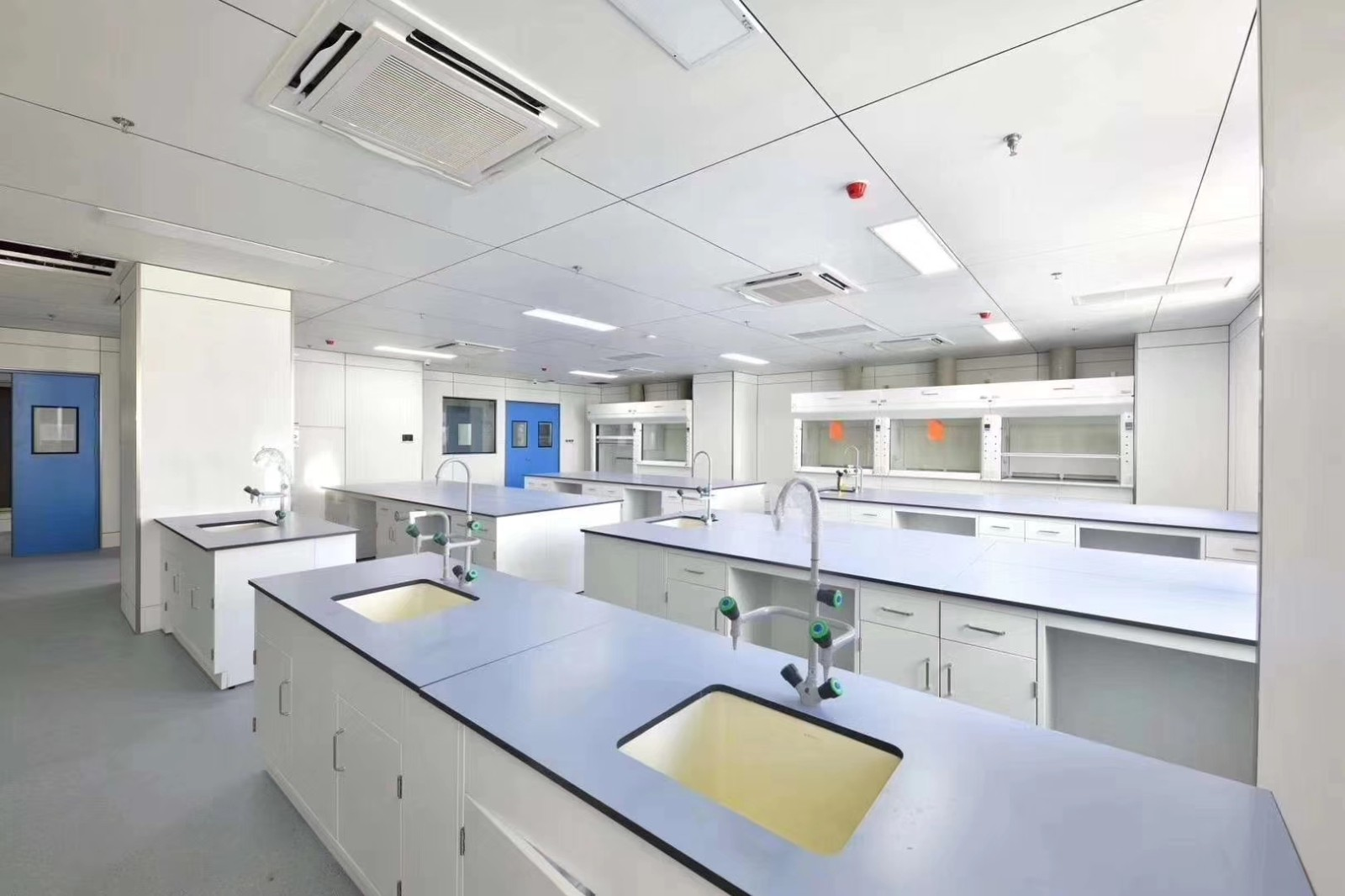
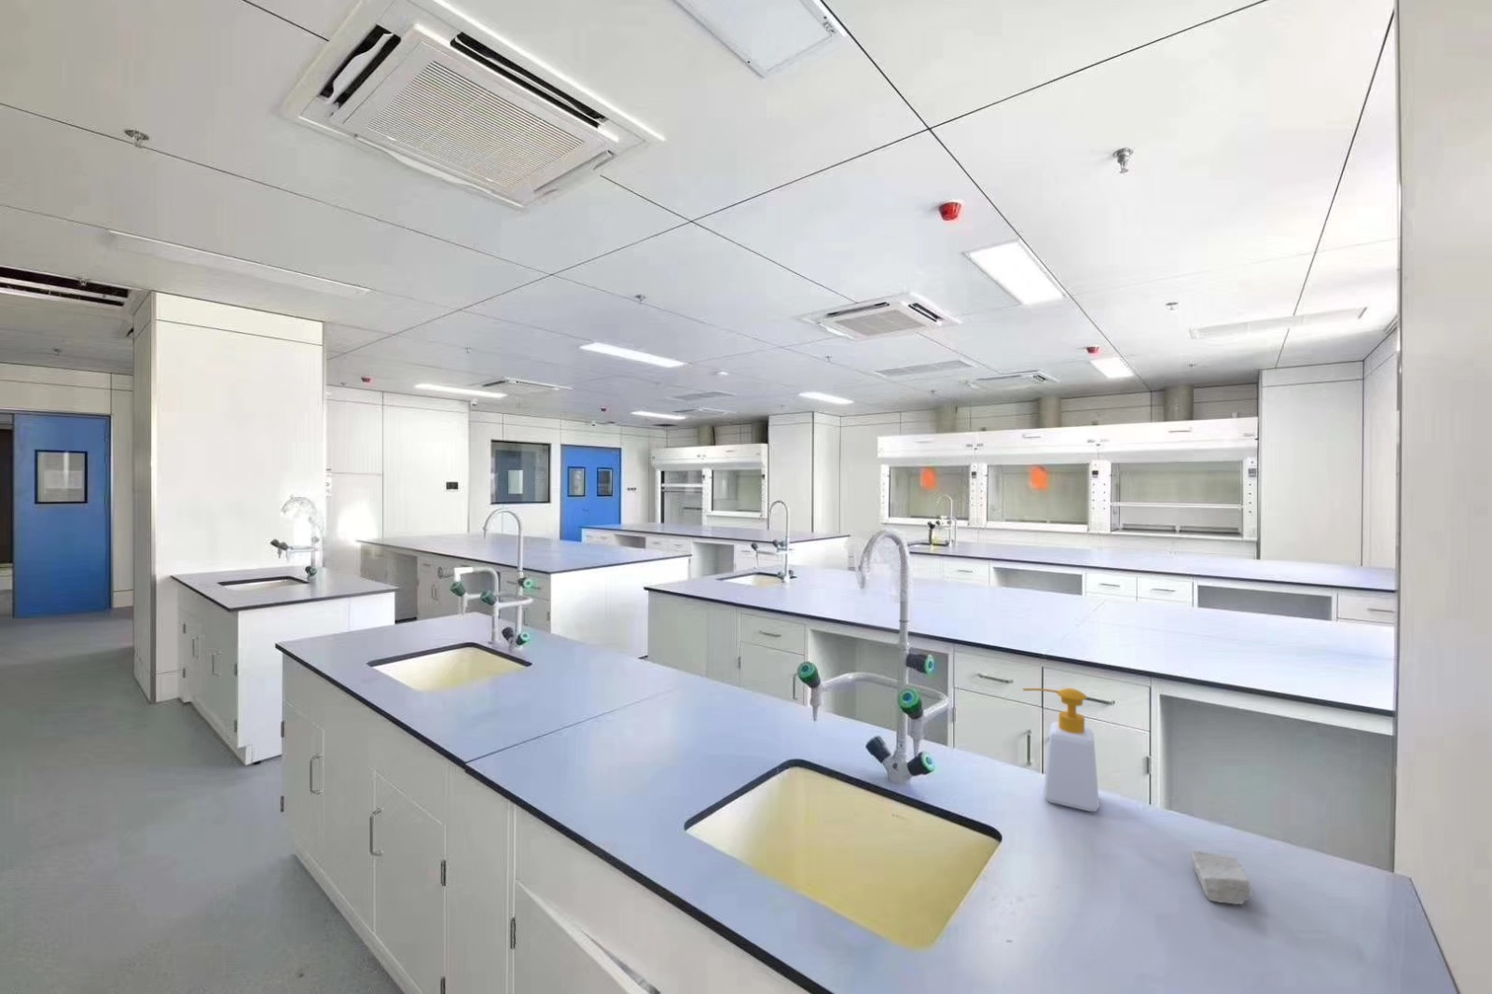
+ soap bar [1190,851,1254,905]
+ soap bottle [1021,687,1100,812]
